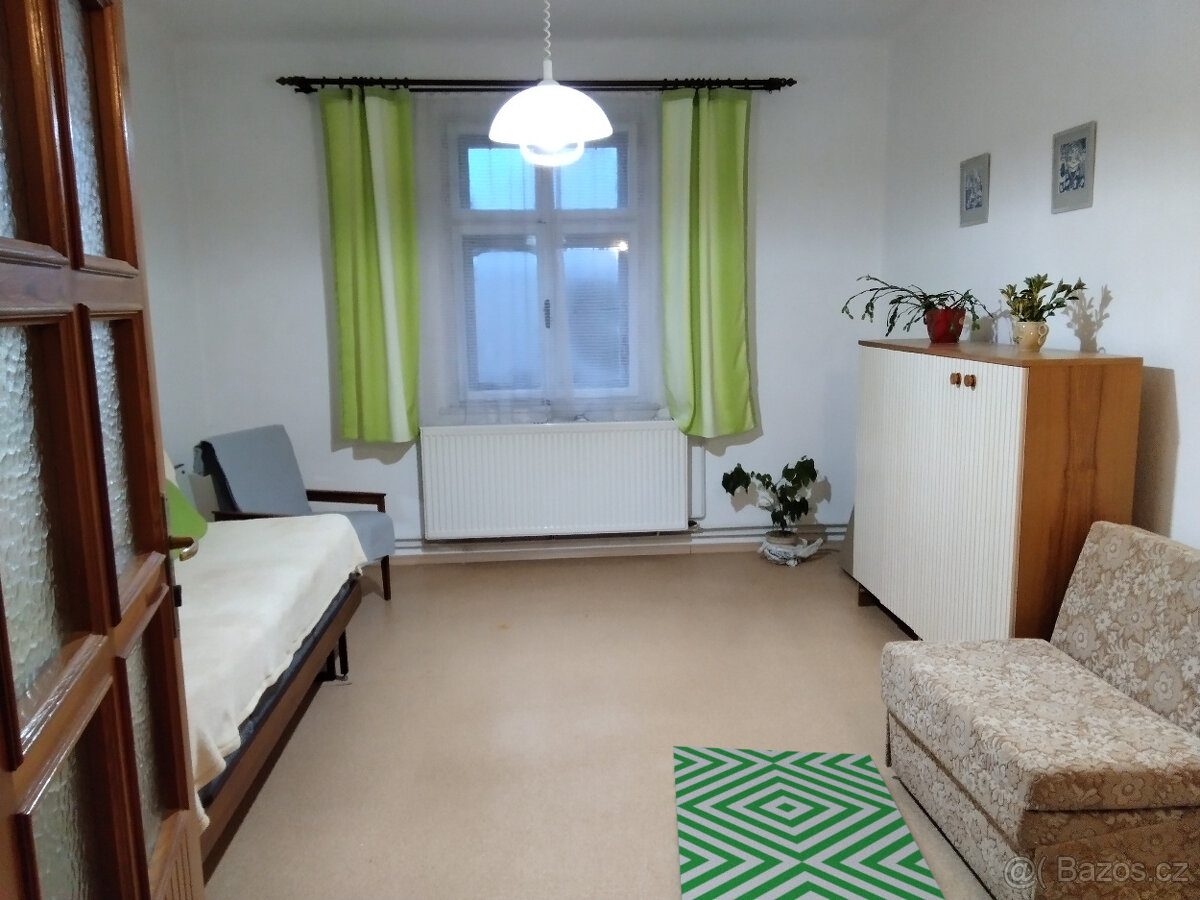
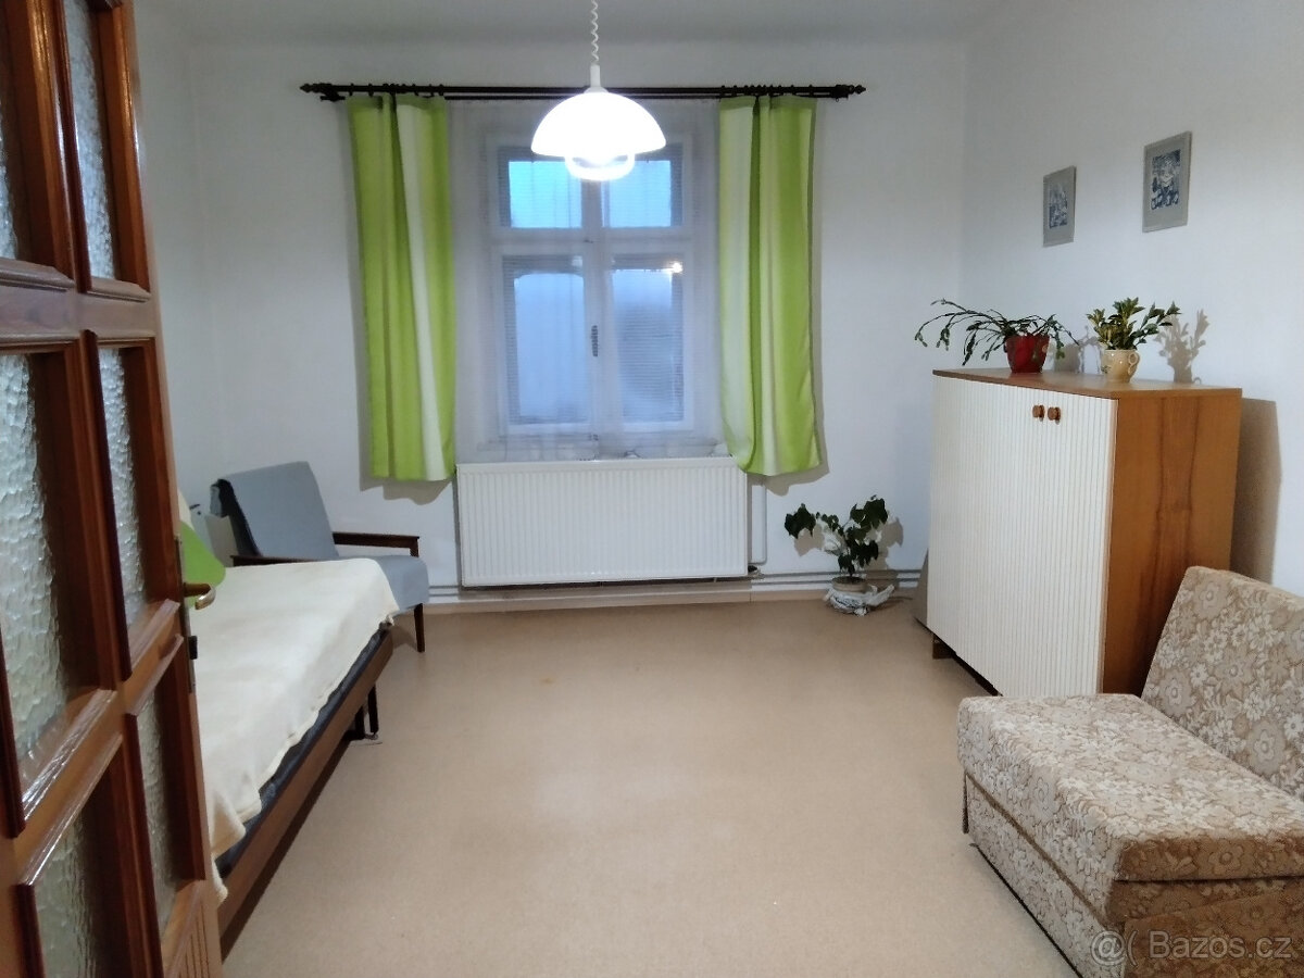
- rug [672,745,946,900]
